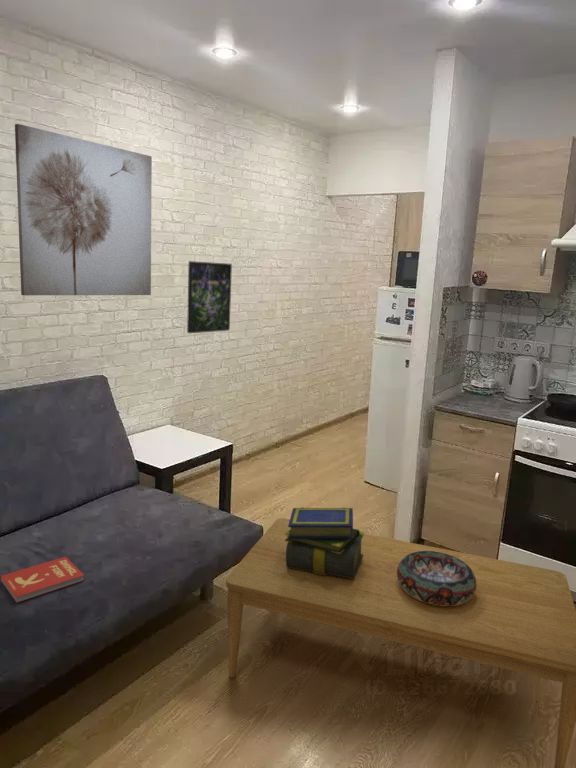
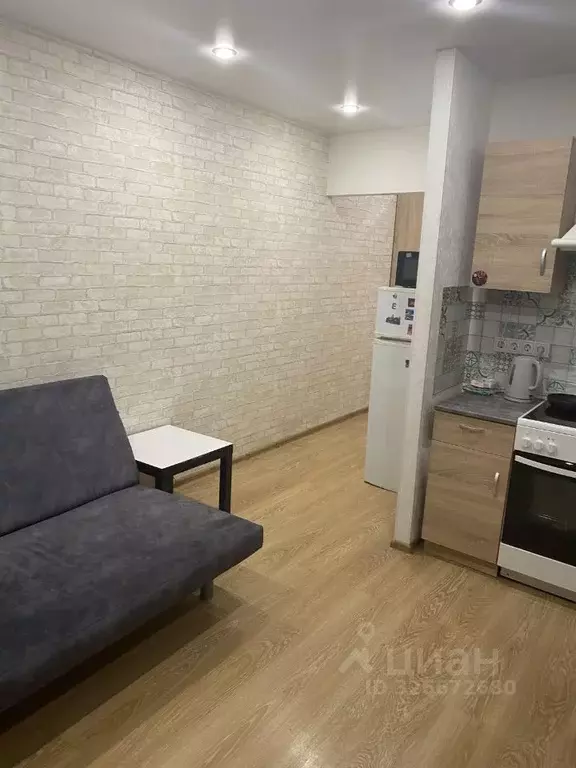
- wall art [14,123,153,296]
- book [0,556,85,604]
- stack of books [284,506,365,578]
- decorative bowl [397,551,477,606]
- coffee table [225,517,576,768]
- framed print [186,260,233,334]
